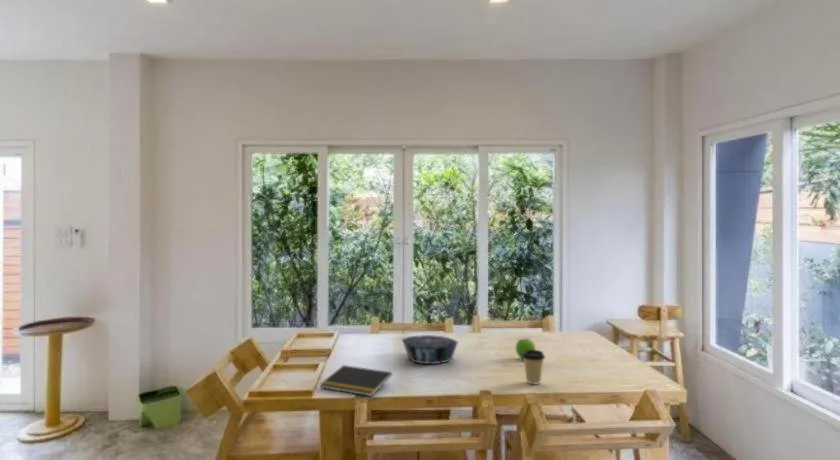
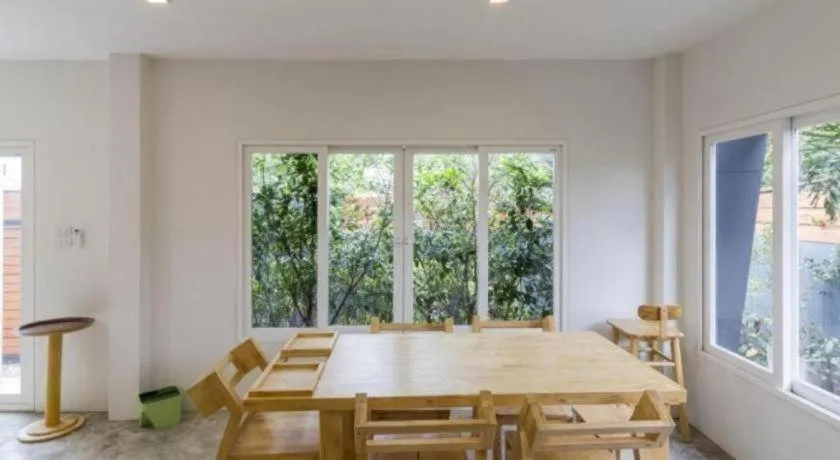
- coffee cup [522,349,546,385]
- fruit [515,337,536,360]
- notepad [319,364,393,397]
- decorative bowl [401,334,460,365]
